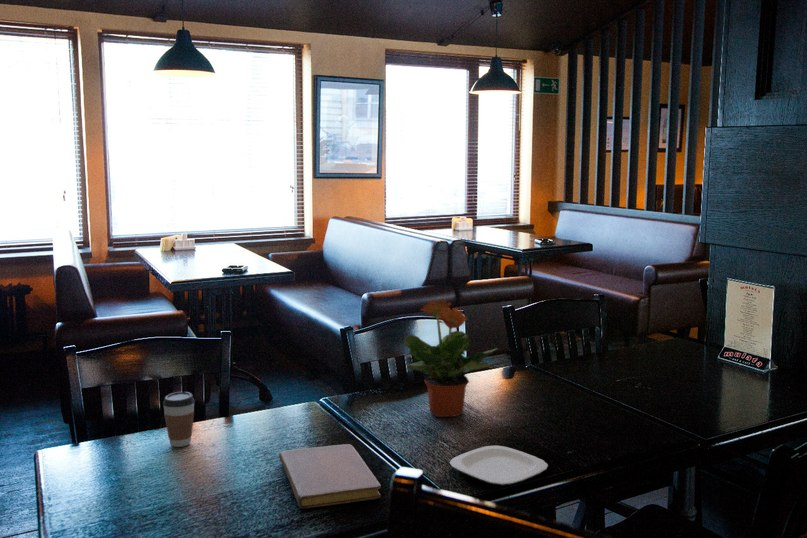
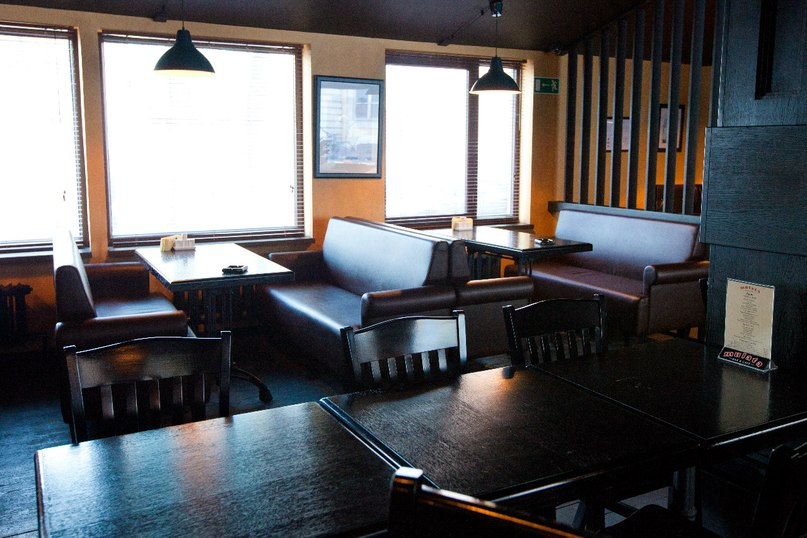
- notebook [278,443,382,510]
- potted plant [404,299,499,418]
- coffee cup [162,391,196,448]
- plate [449,445,549,486]
